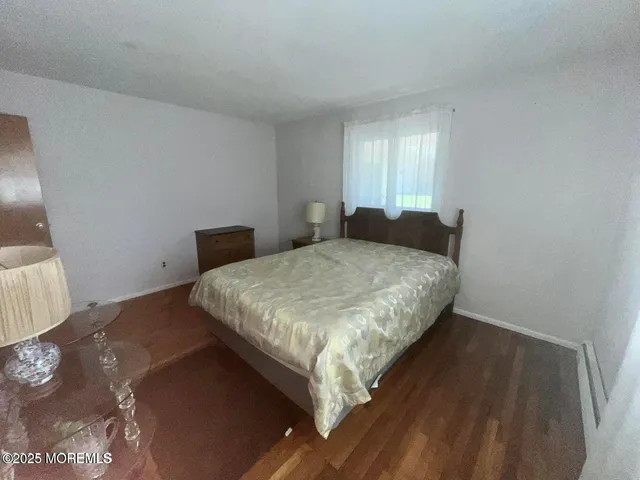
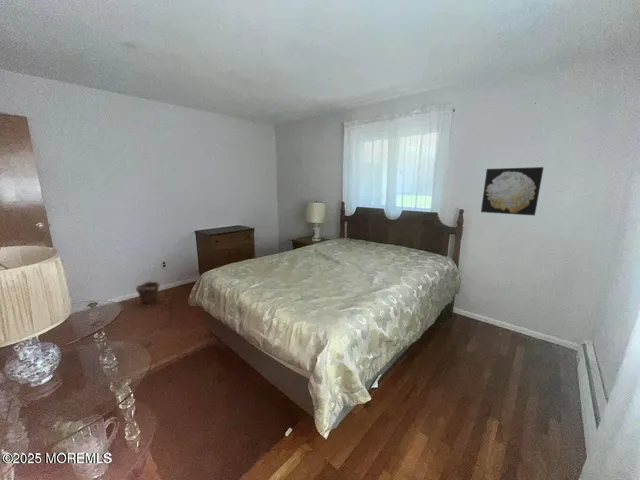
+ plant pot [135,280,165,308]
+ wall art [480,166,544,217]
